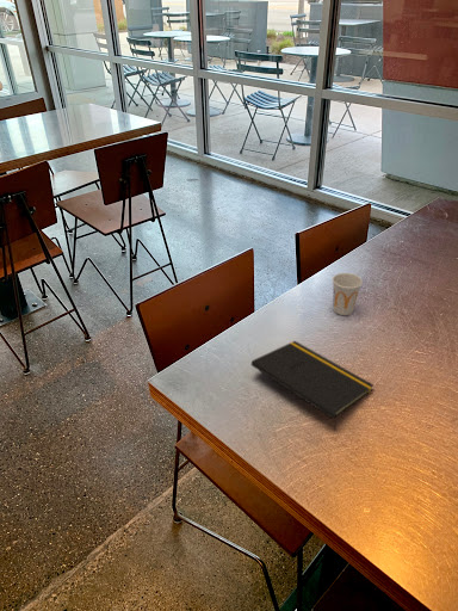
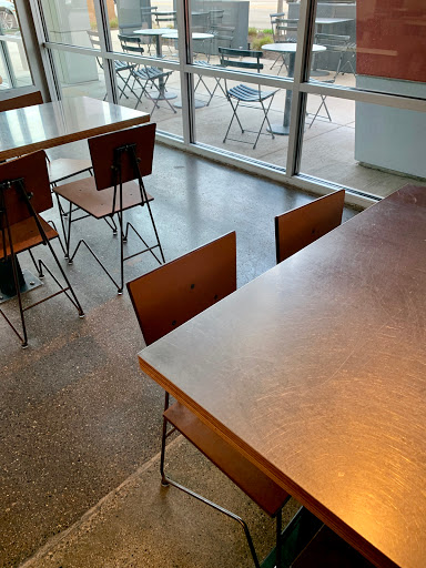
- cup [332,272,364,316]
- notepad [250,340,375,432]
